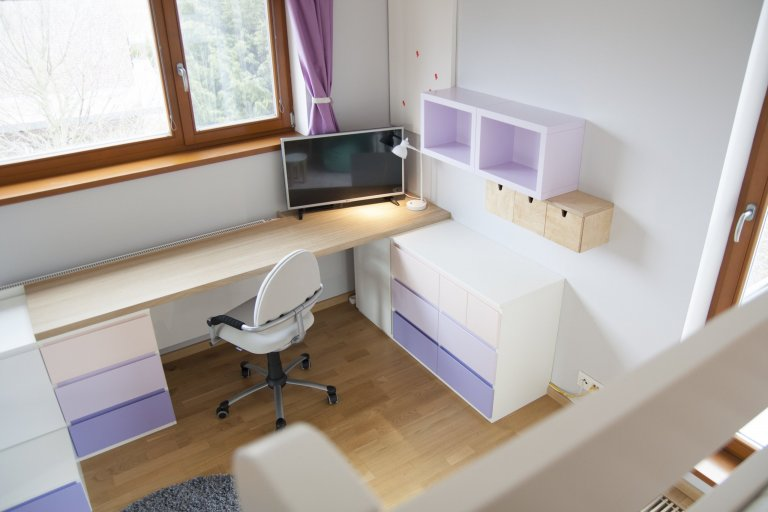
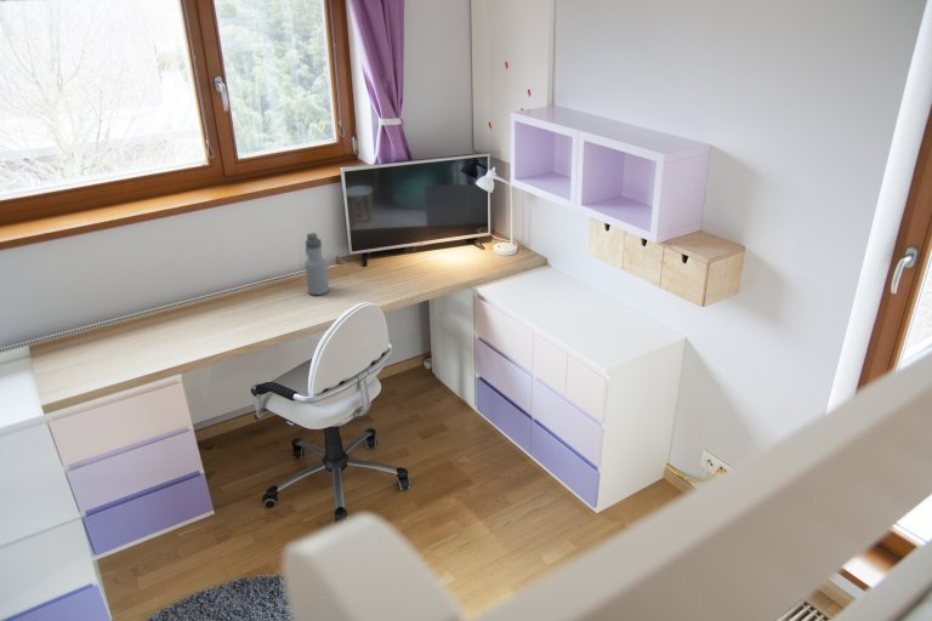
+ water bottle [303,232,330,296]
